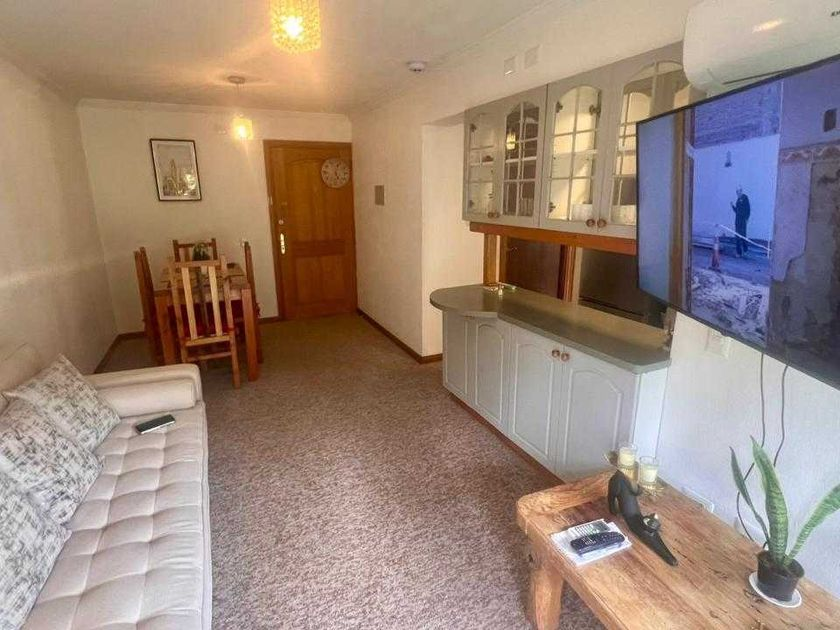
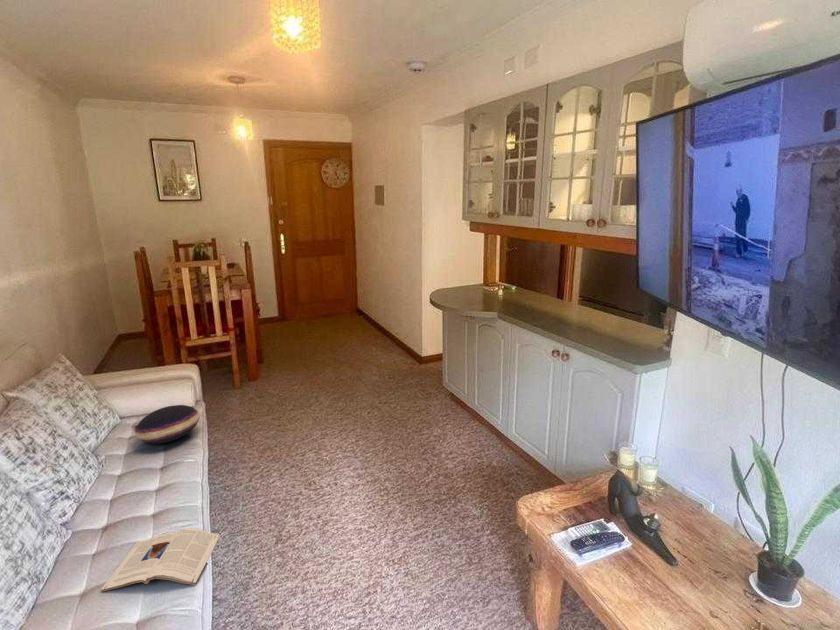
+ magazine [100,528,221,592]
+ cushion [134,404,200,445]
